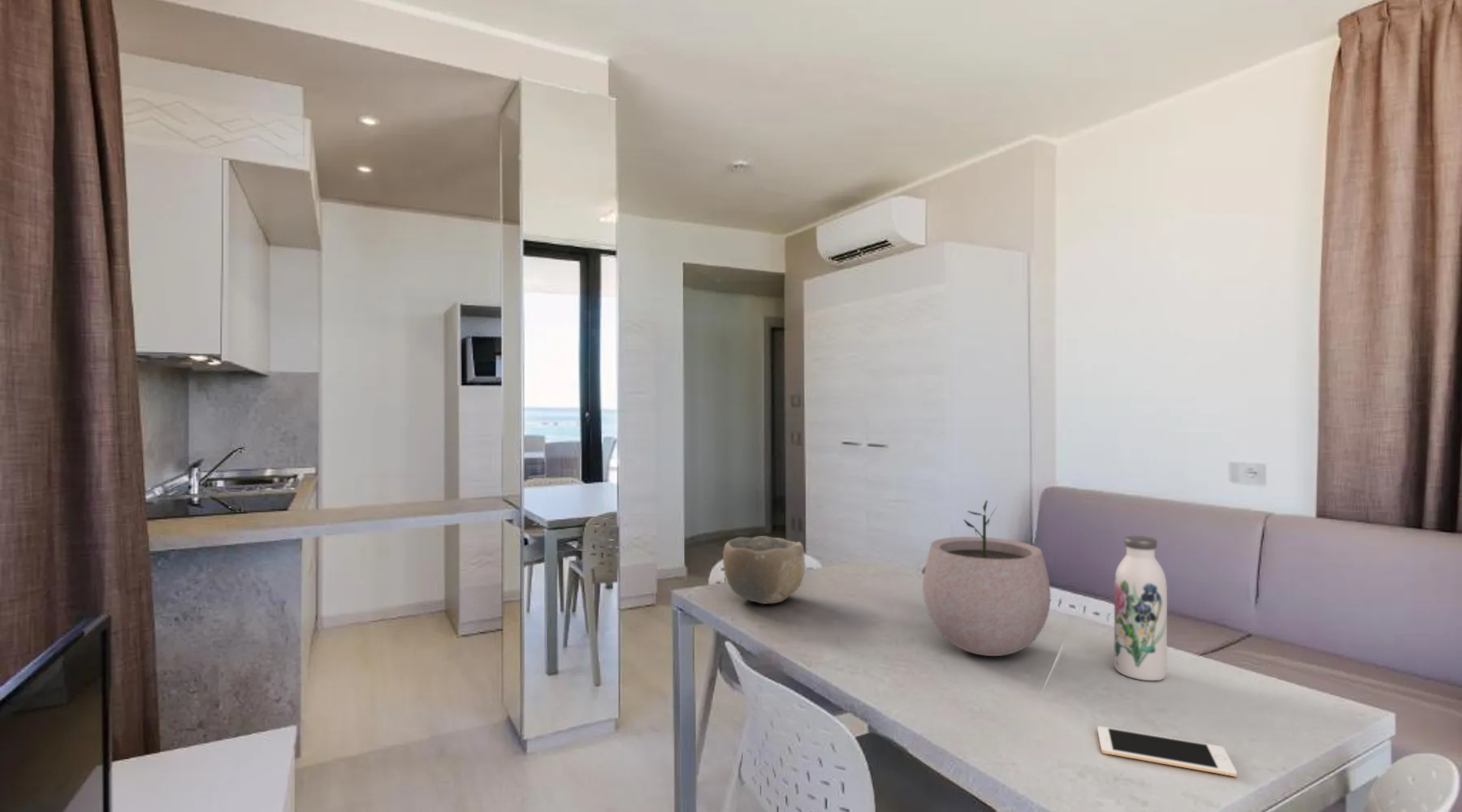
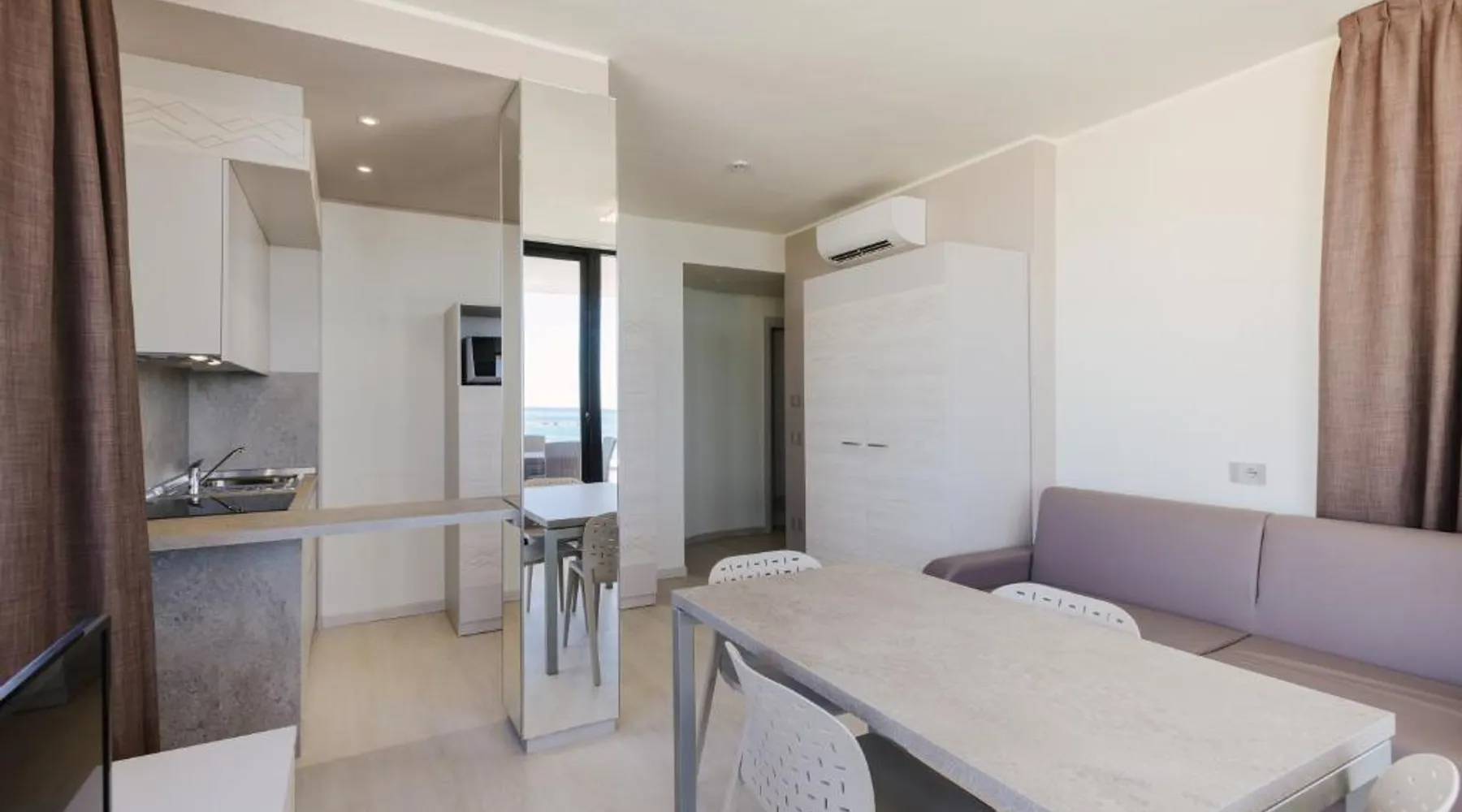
- water bottle [1114,535,1168,681]
- bowl [722,535,806,605]
- cell phone [1096,726,1238,778]
- plant pot [922,499,1052,657]
